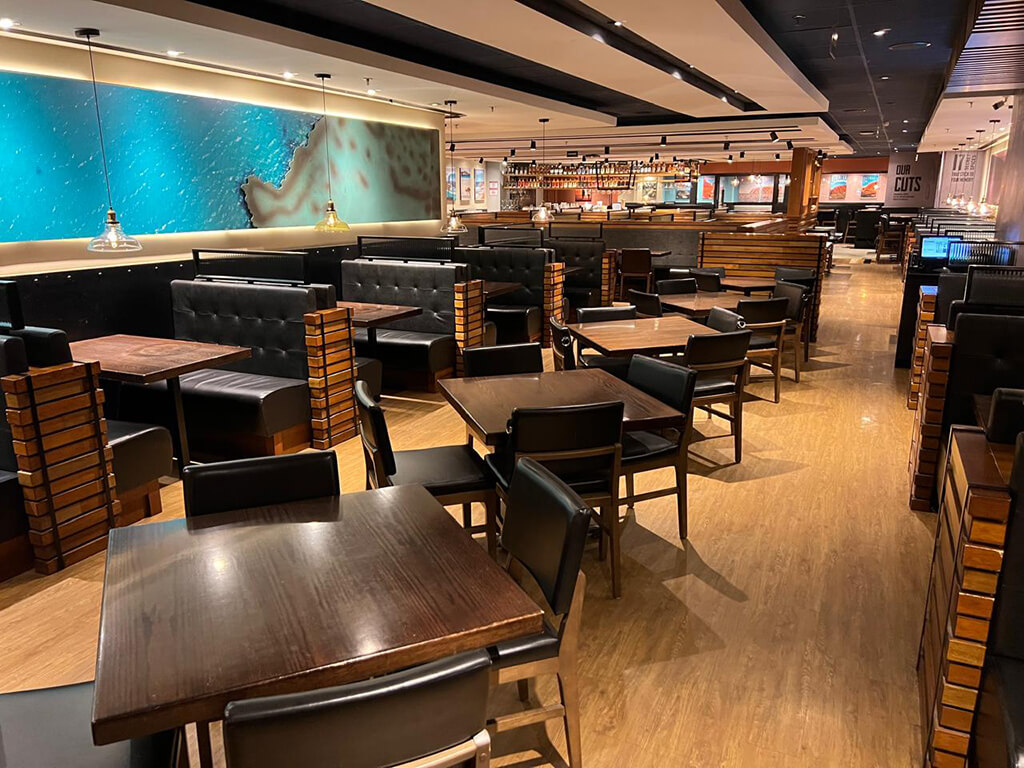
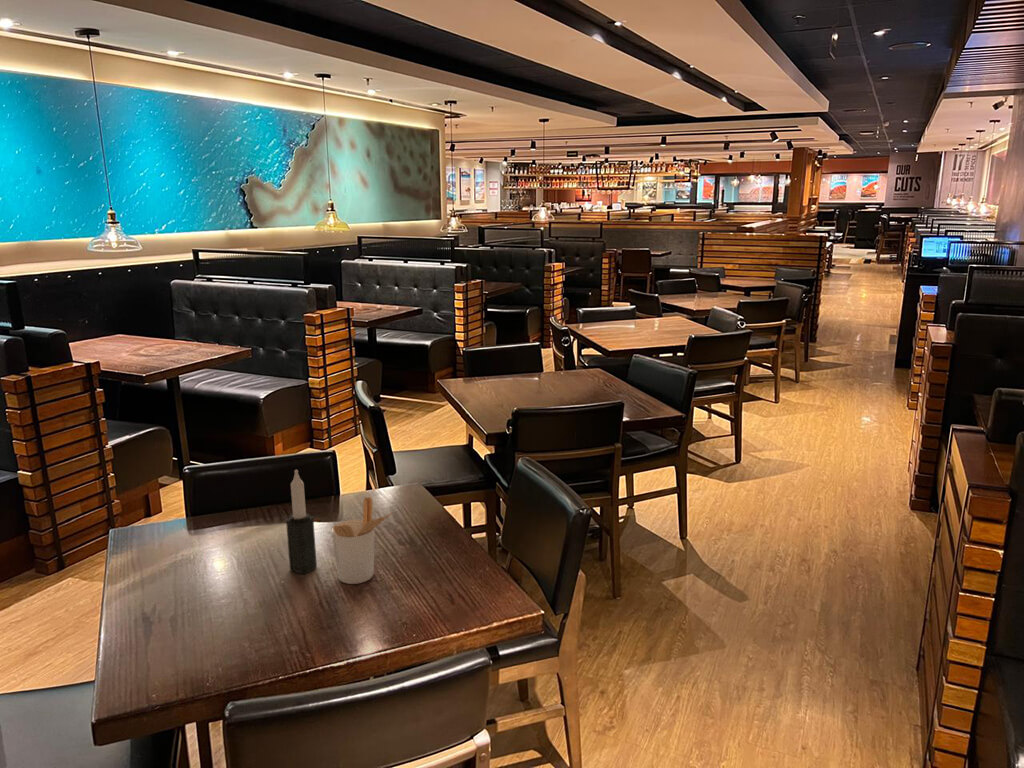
+ candle [285,469,318,575]
+ utensil holder [331,496,394,585]
